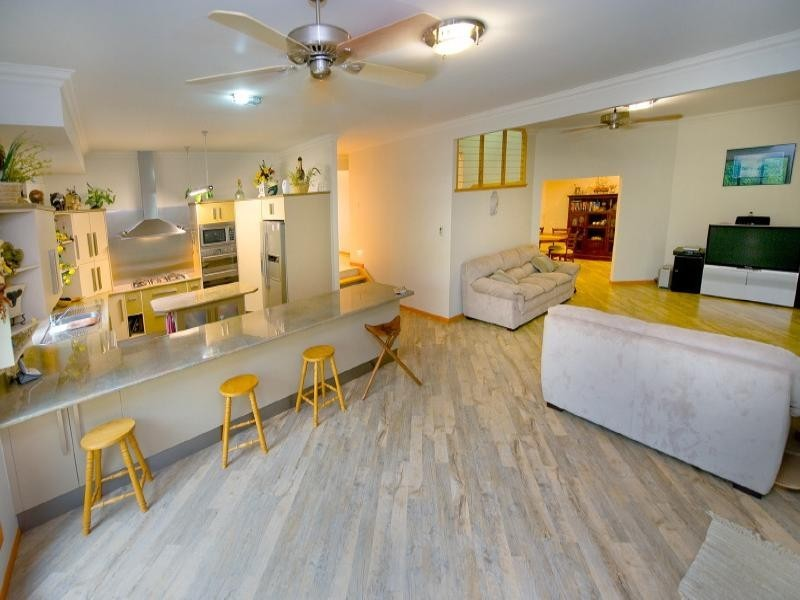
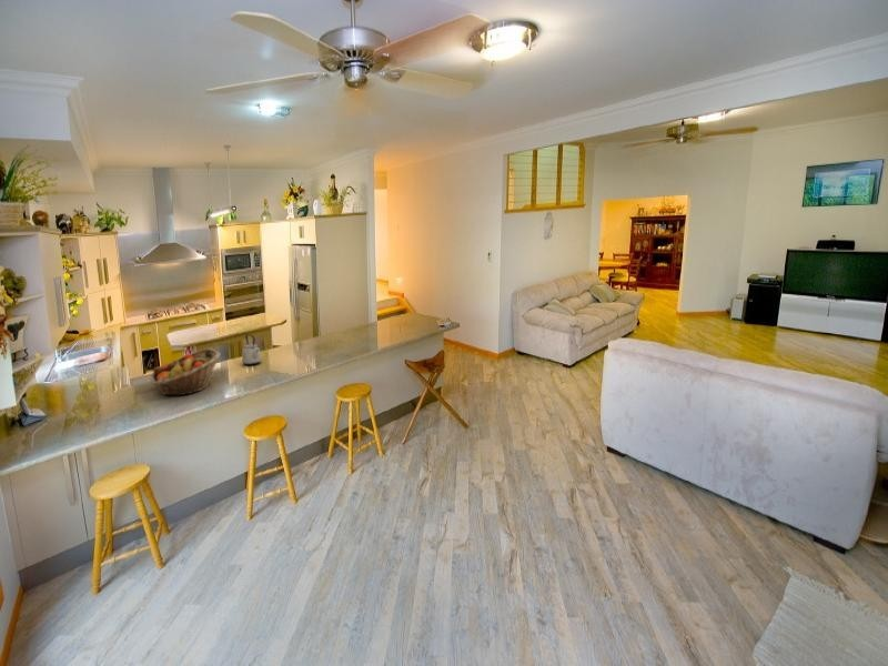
+ kettle [241,333,262,366]
+ fruit basket [149,347,222,396]
